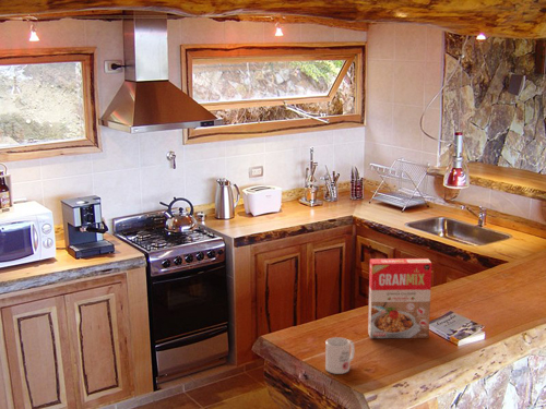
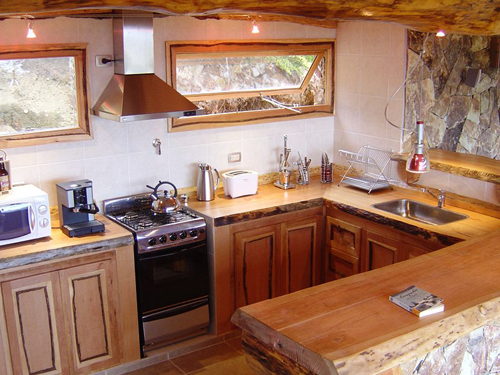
- cereal box [367,257,432,339]
- mug [324,336,356,375]
